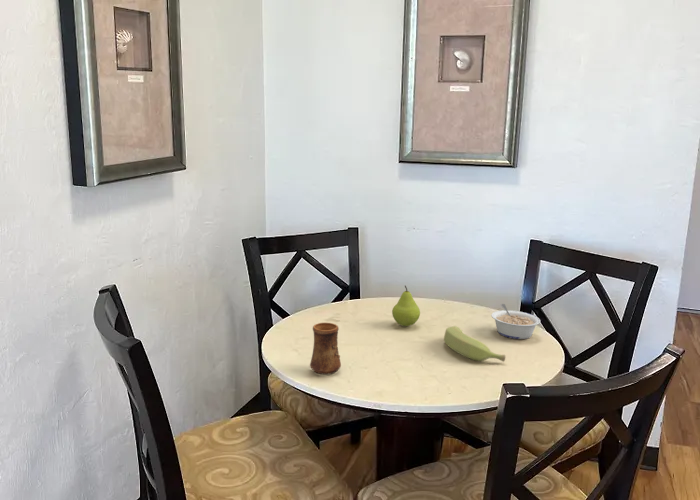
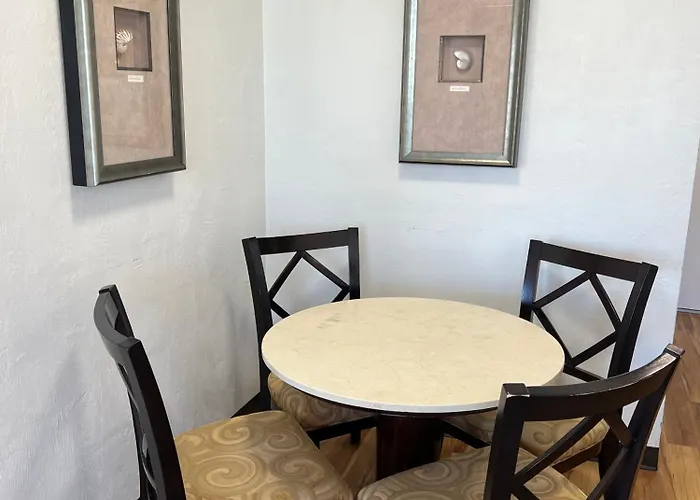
- fruit [391,284,421,327]
- legume [490,303,541,340]
- cup [309,322,342,376]
- banana [443,325,506,363]
